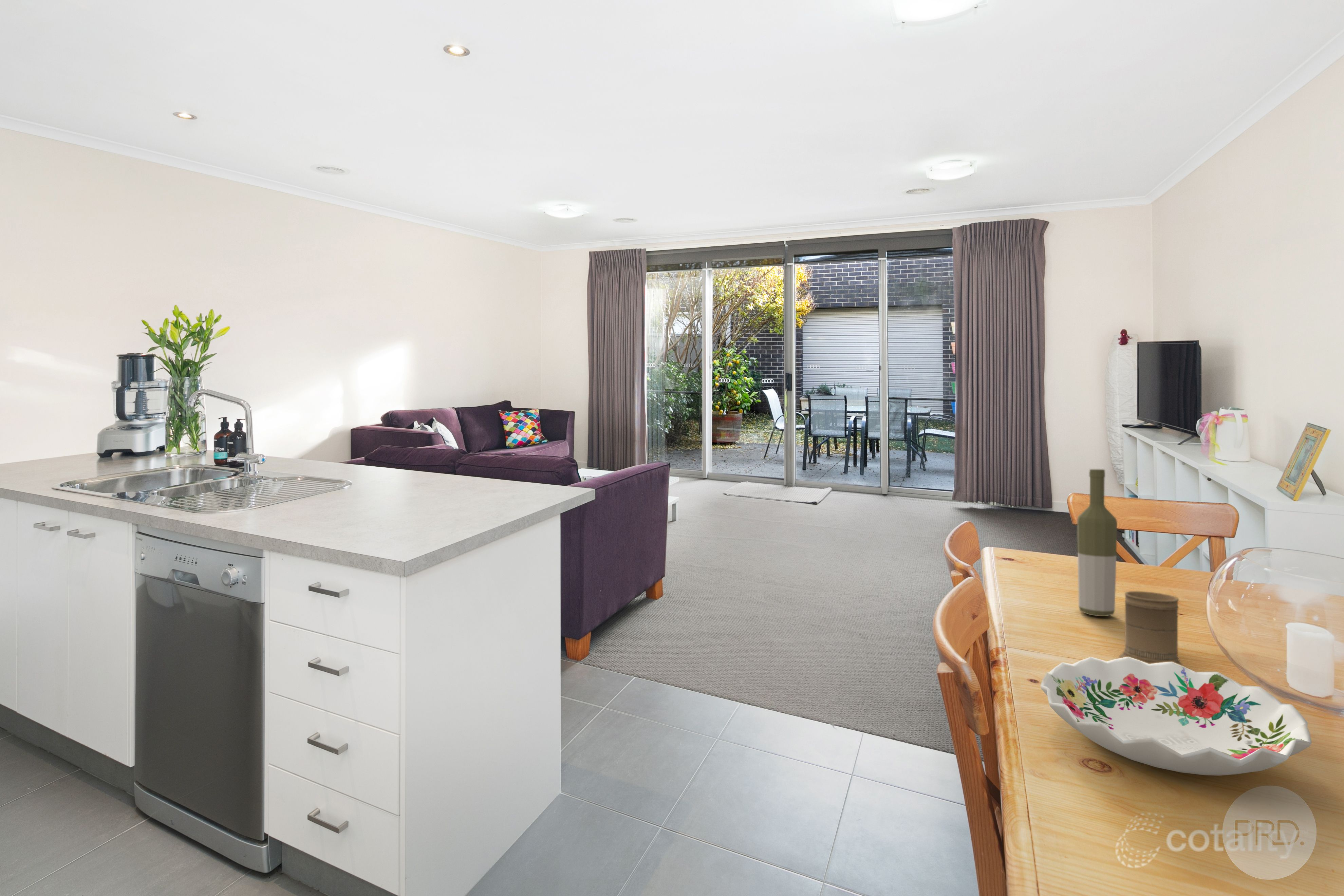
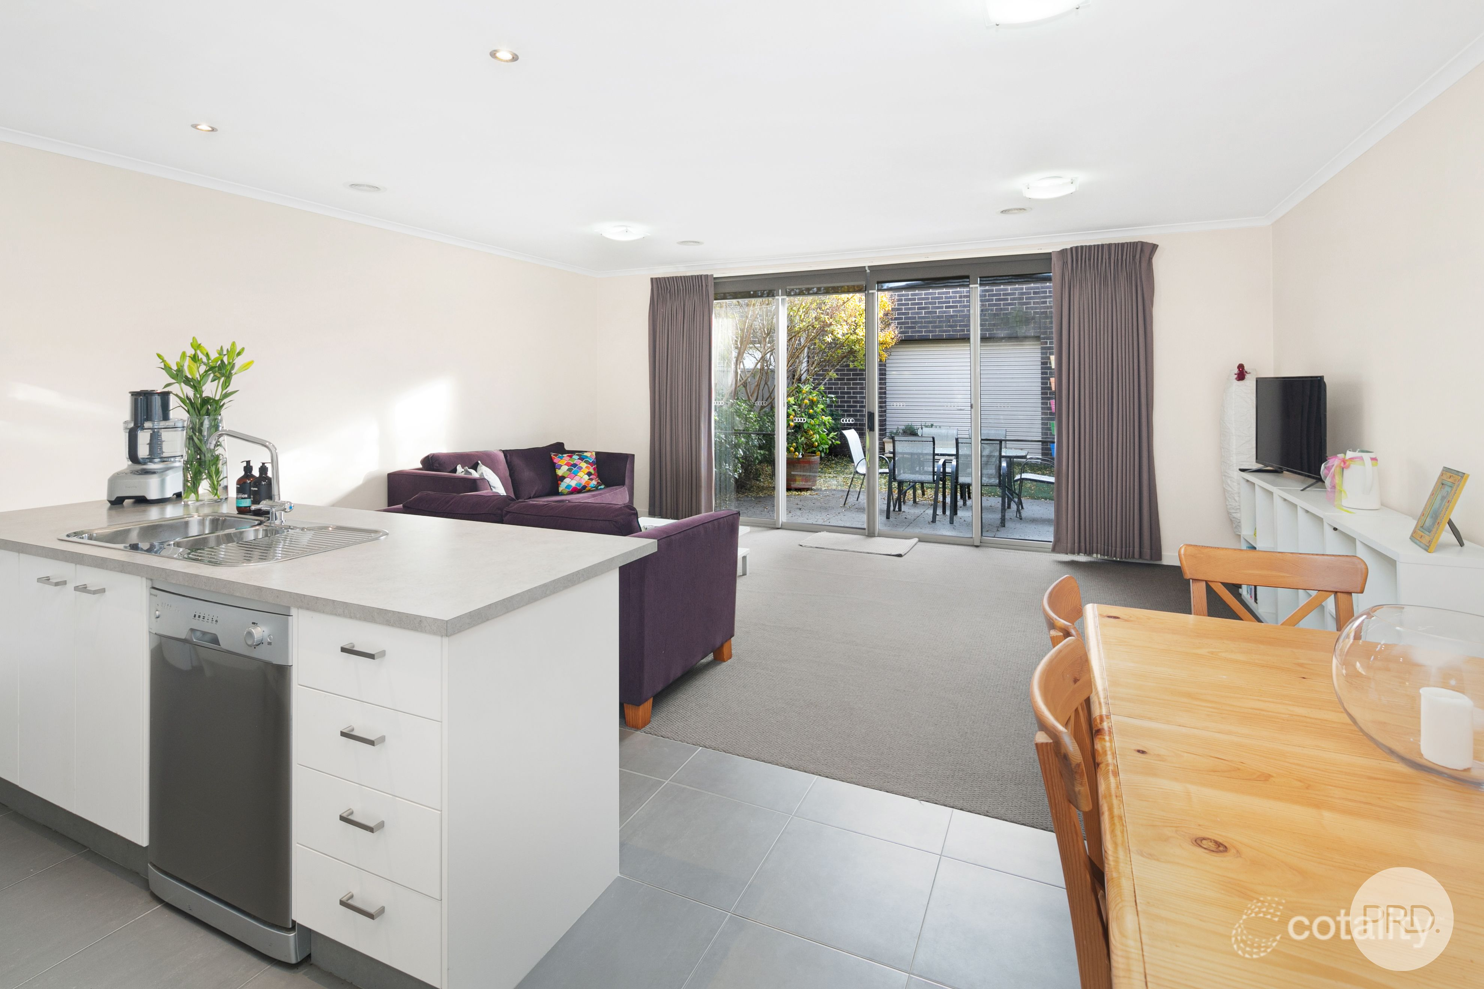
- decorative bowl [1040,656,1312,776]
- mug [1119,591,1184,667]
- bottle [1077,469,1118,617]
